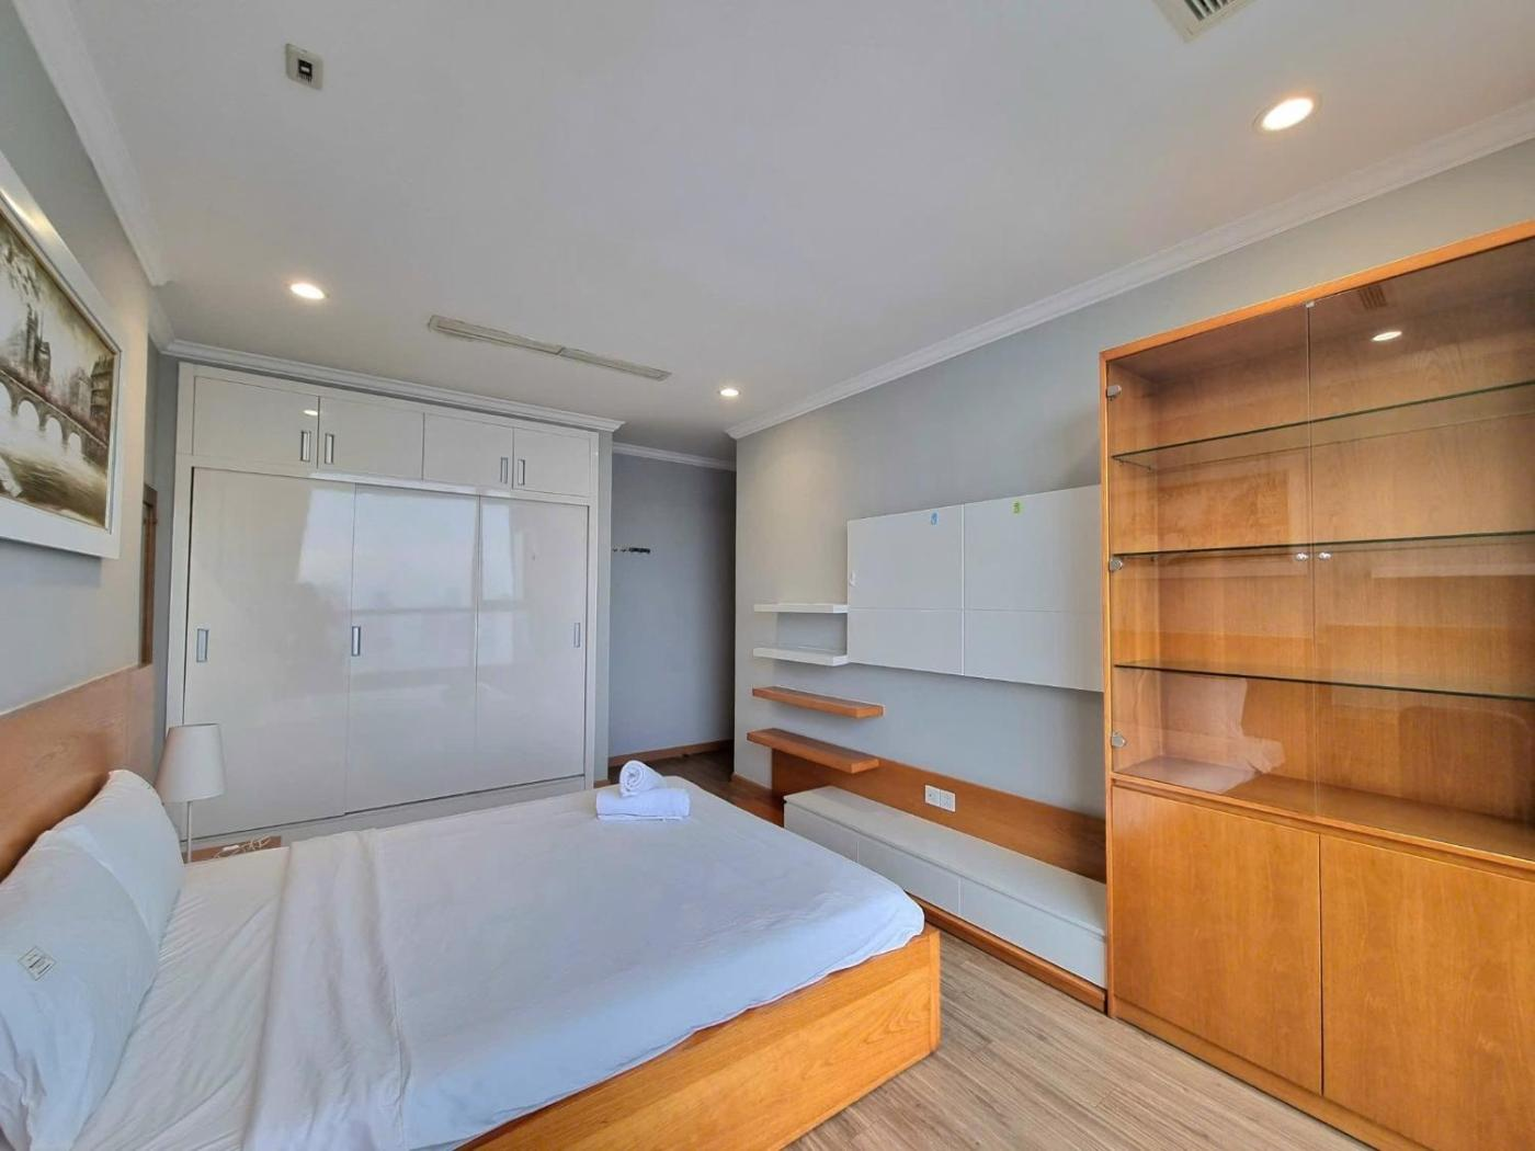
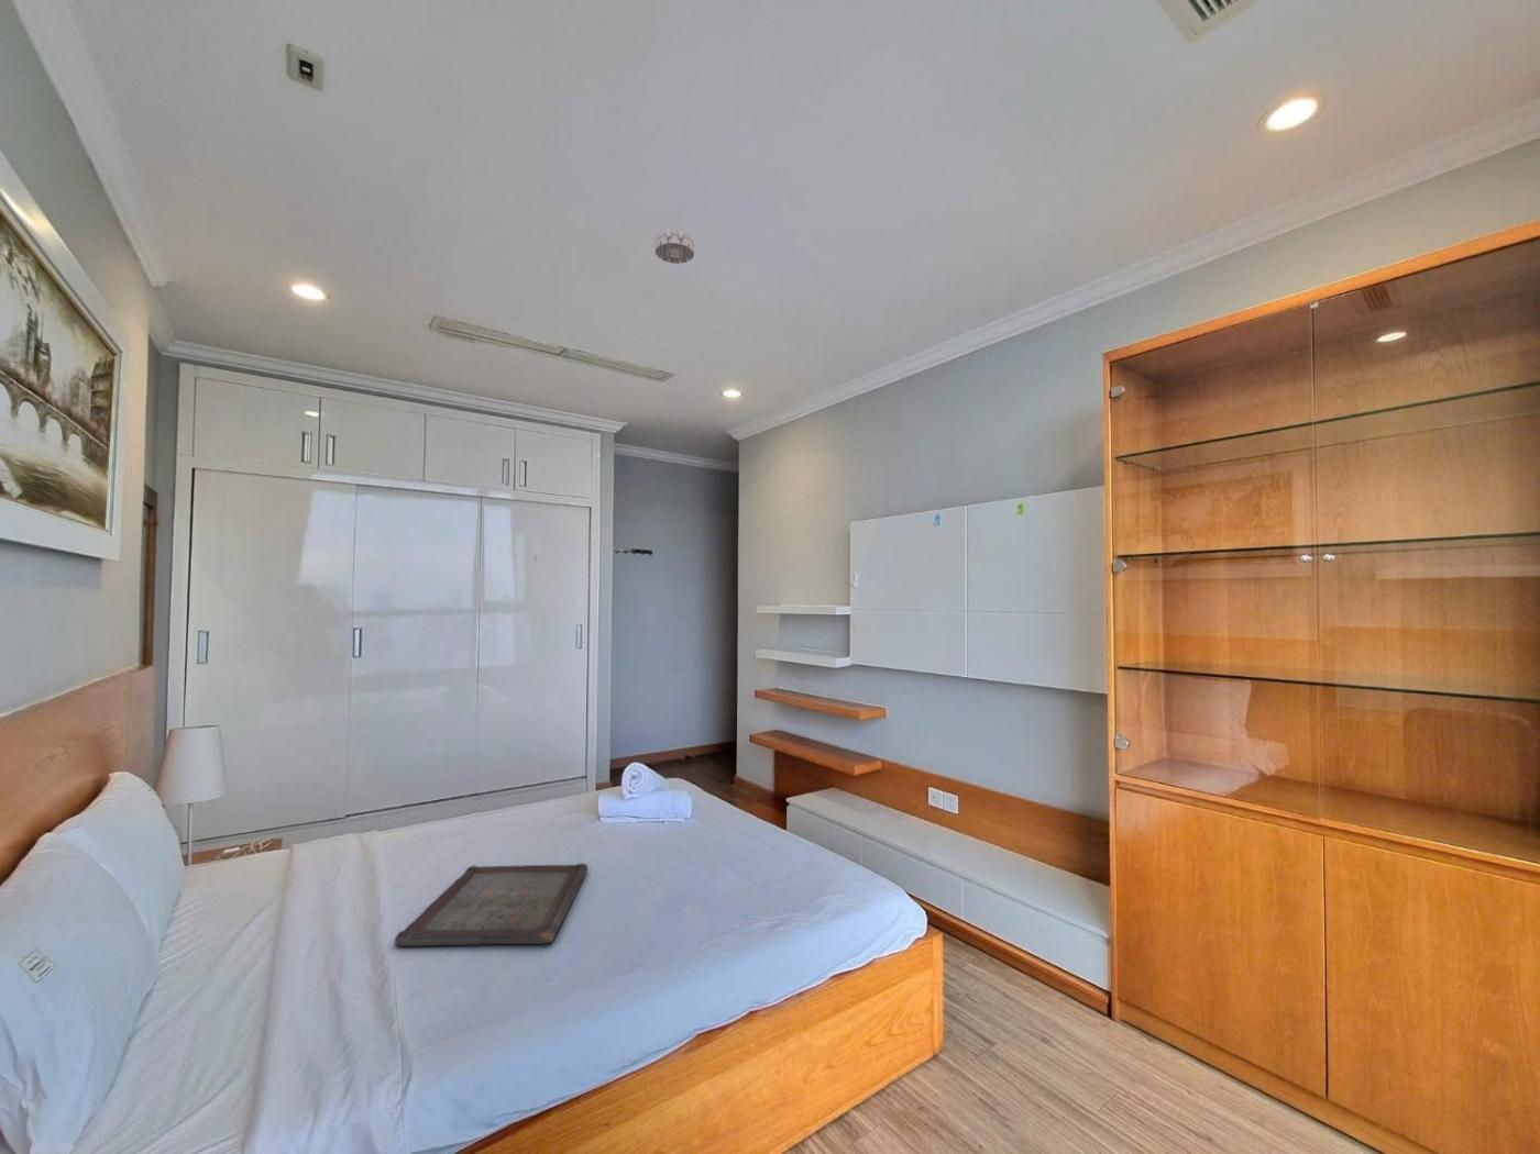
+ serving tray [393,863,588,948]
+ smoke detector [655,228,695,265]
